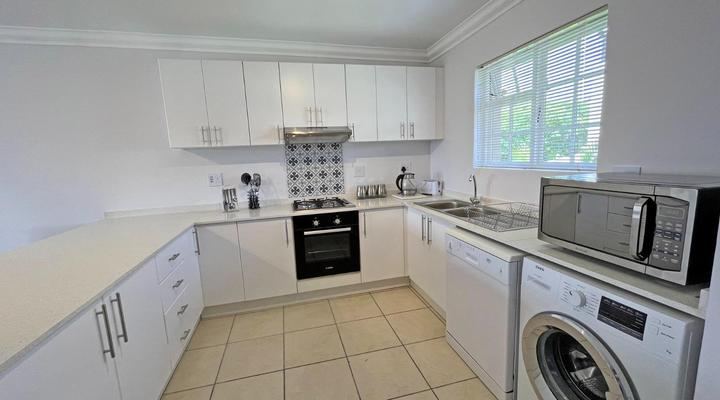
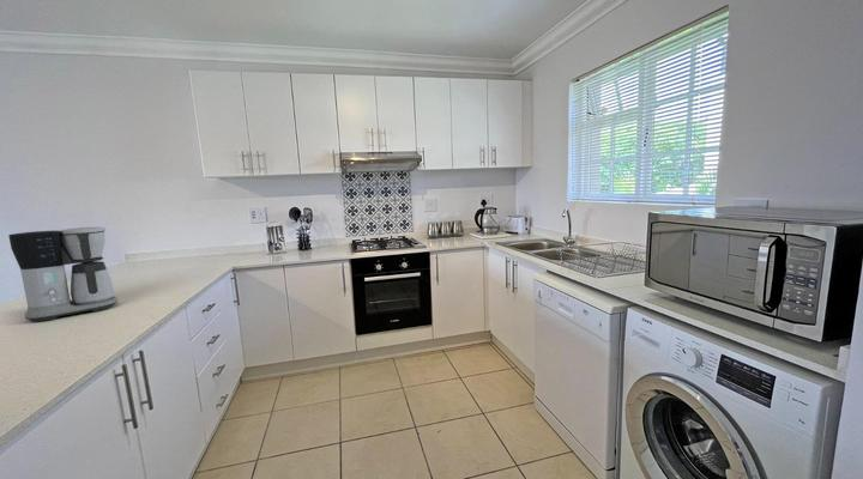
+ coffee maker [7,226,119,323]
